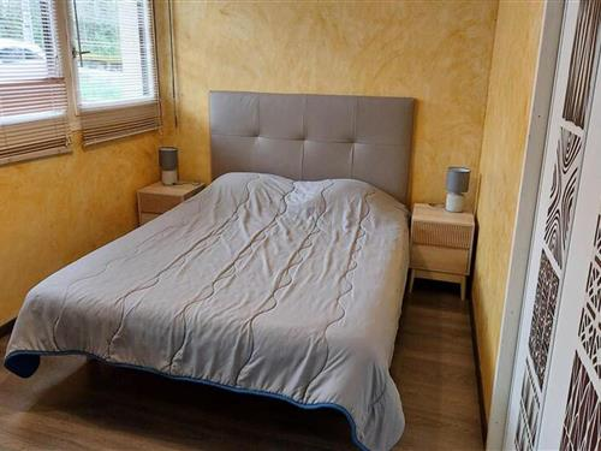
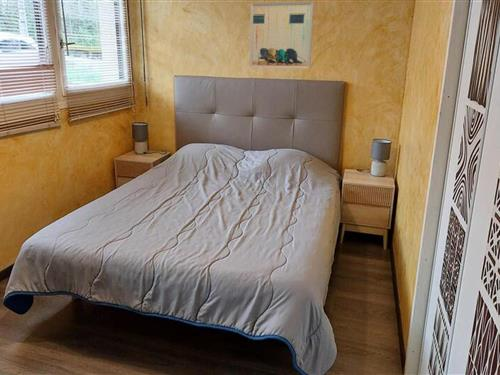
+ wall art [249,0,315,70]
